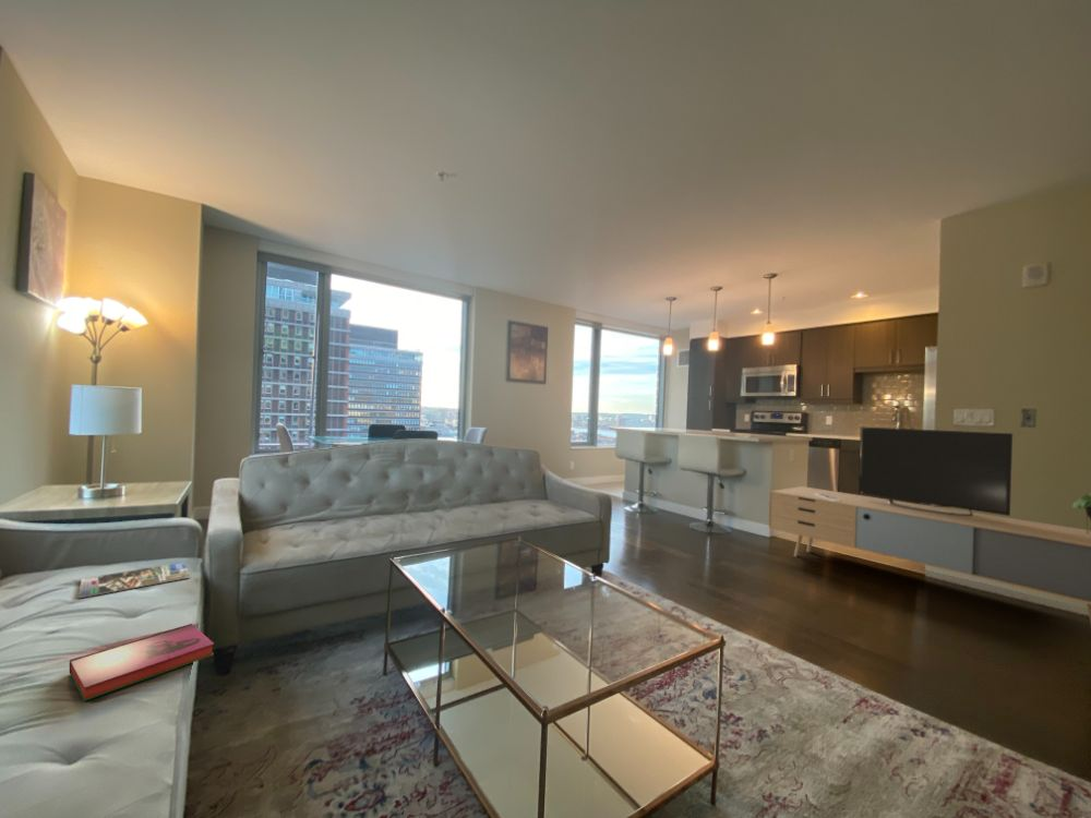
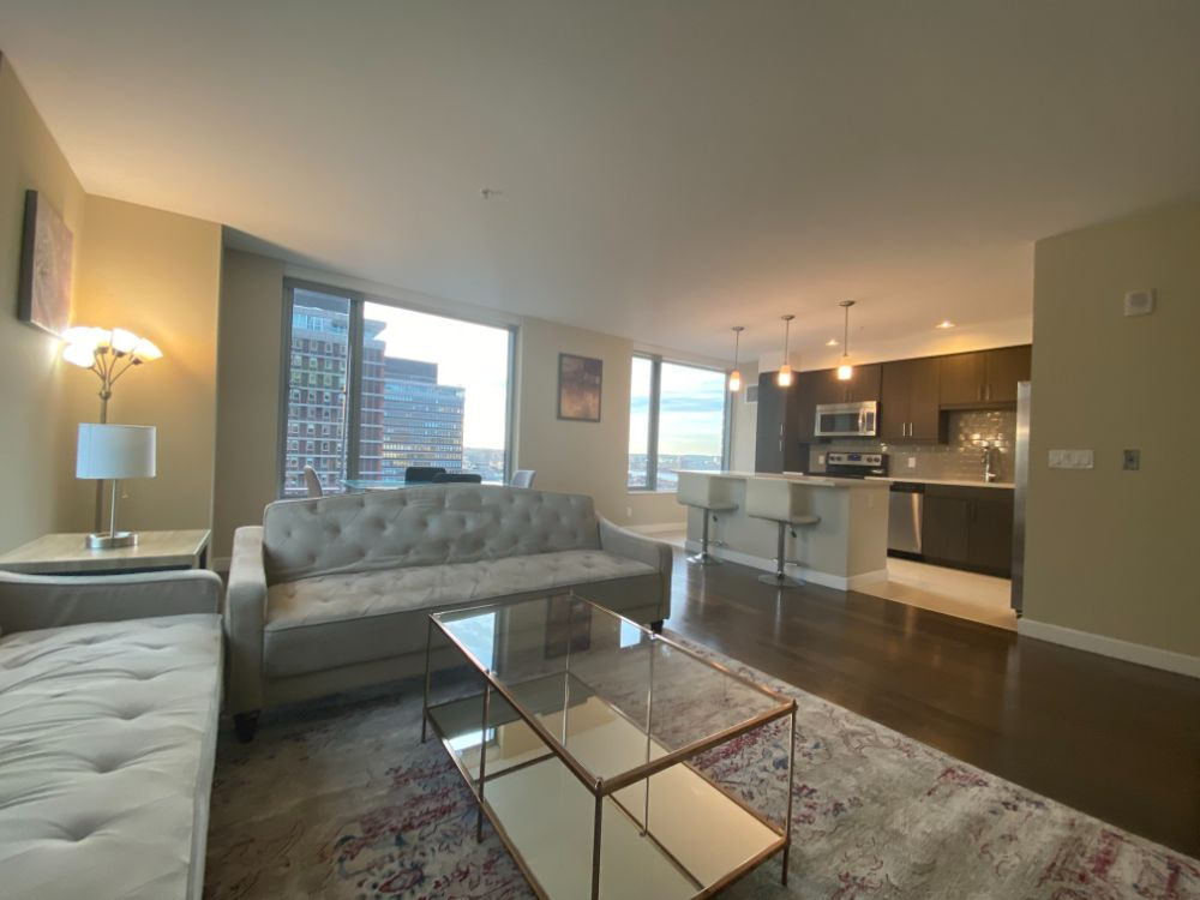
- media console [768,425,1091,623]
- hardback book [69,623,215,702]
- magazine [77,561,191,599]
